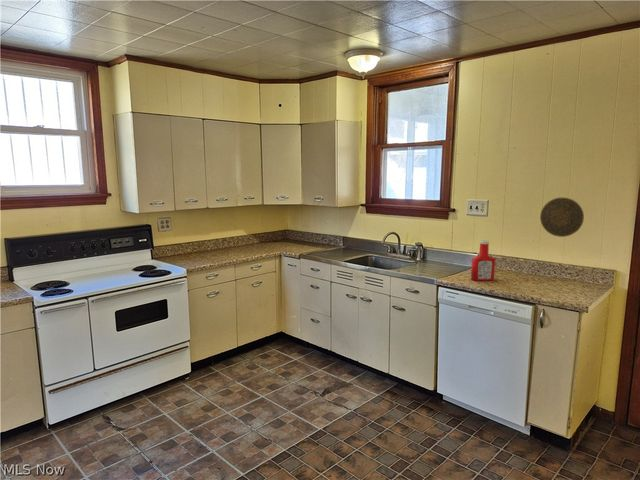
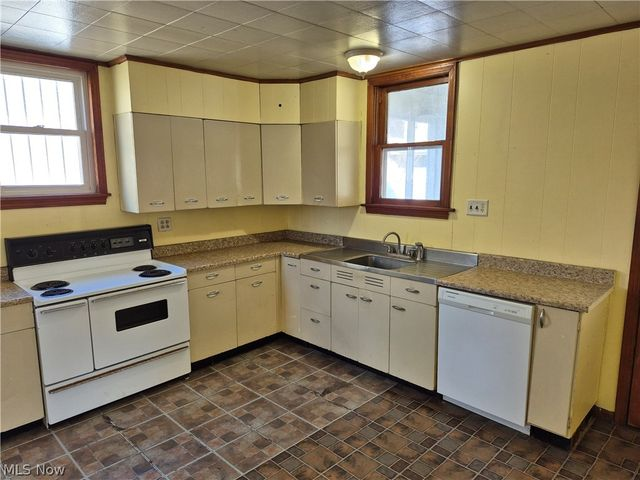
- soap bottle [470,239,496,282]
- decorative plate [539,196,585,238]
